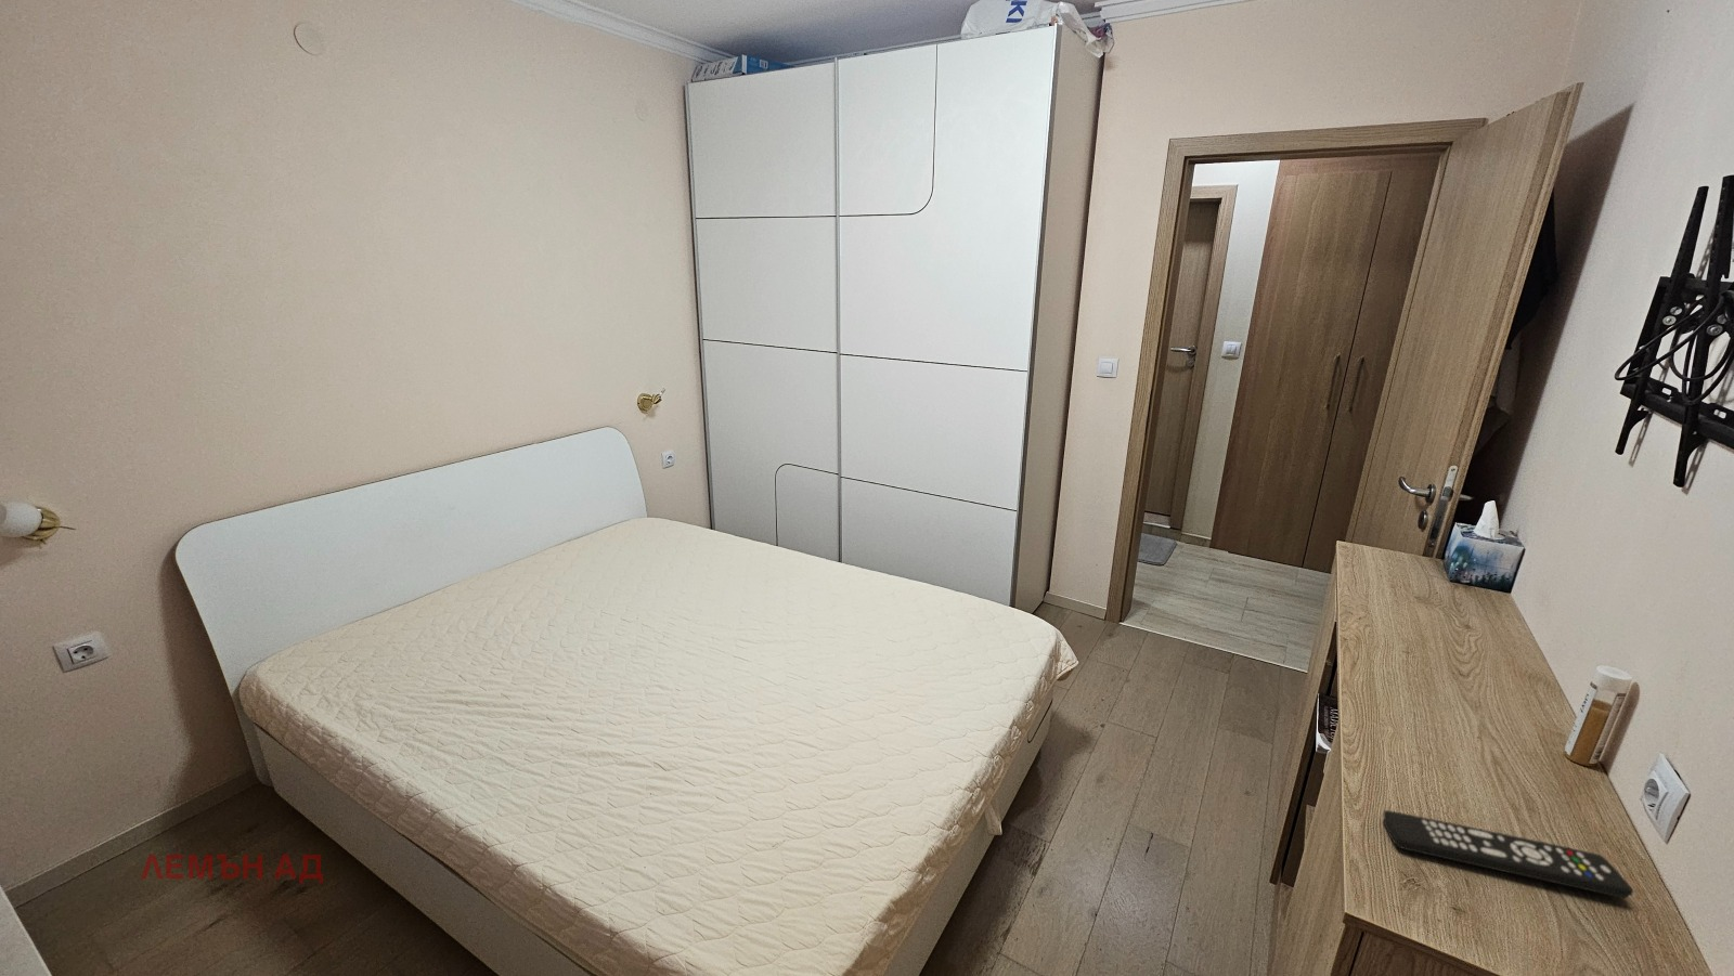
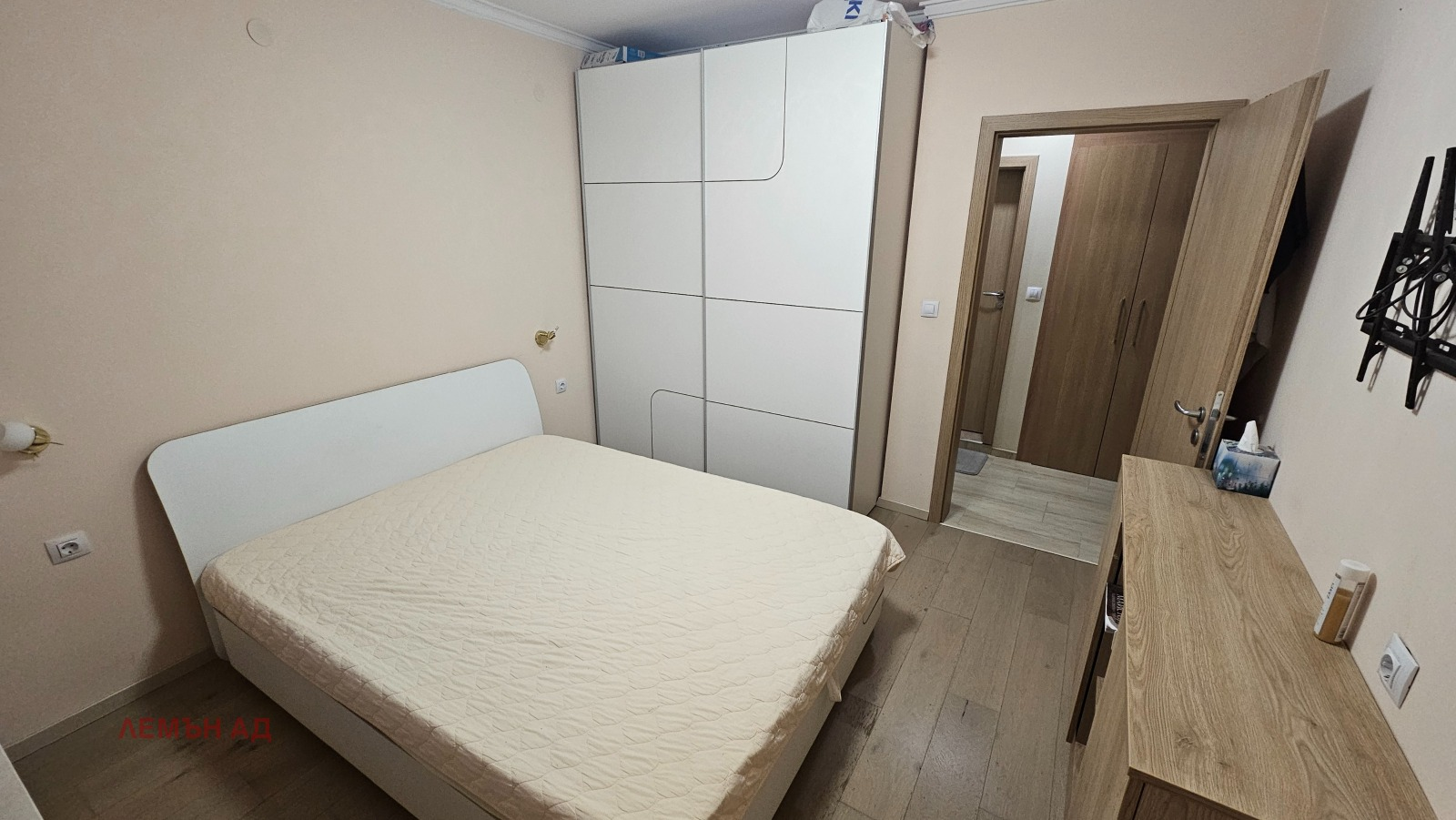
- remote control [1383,809,1634,899]
